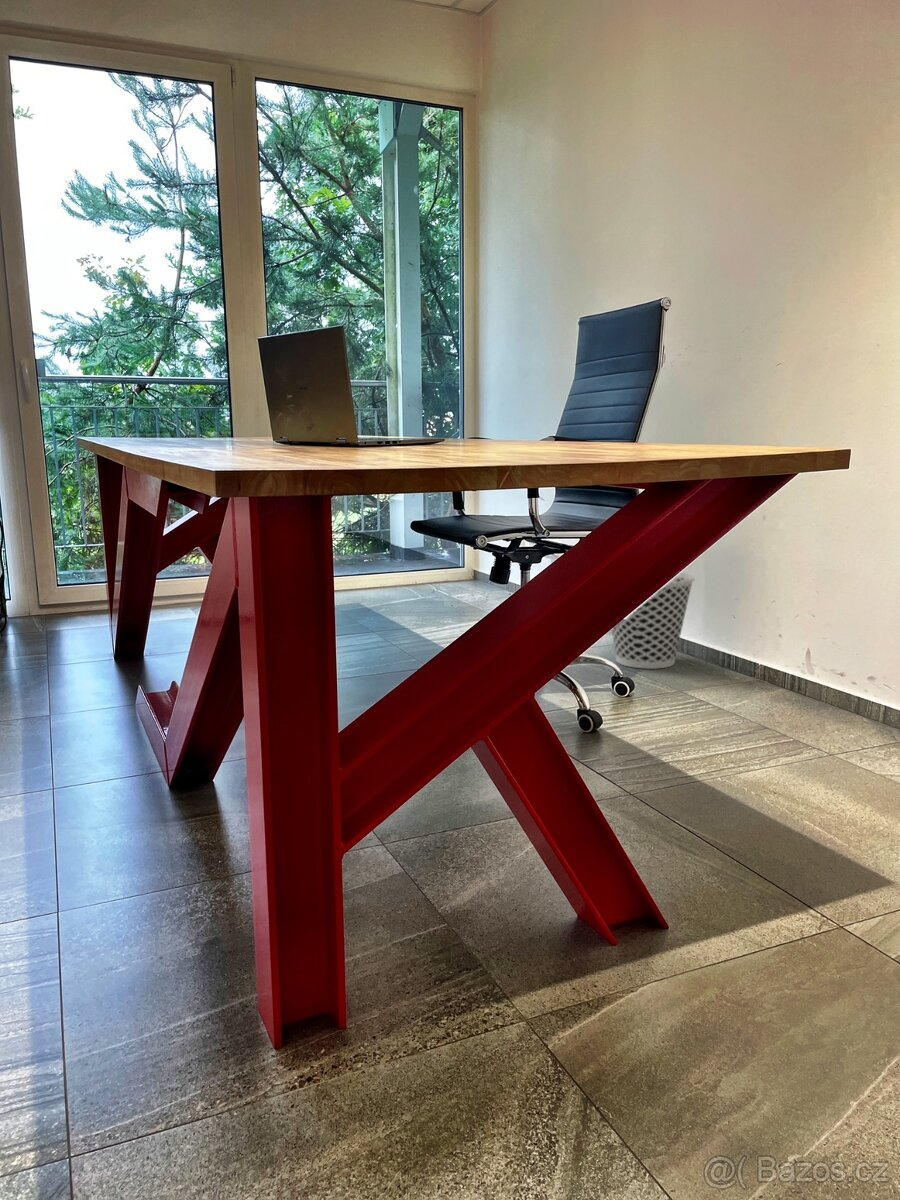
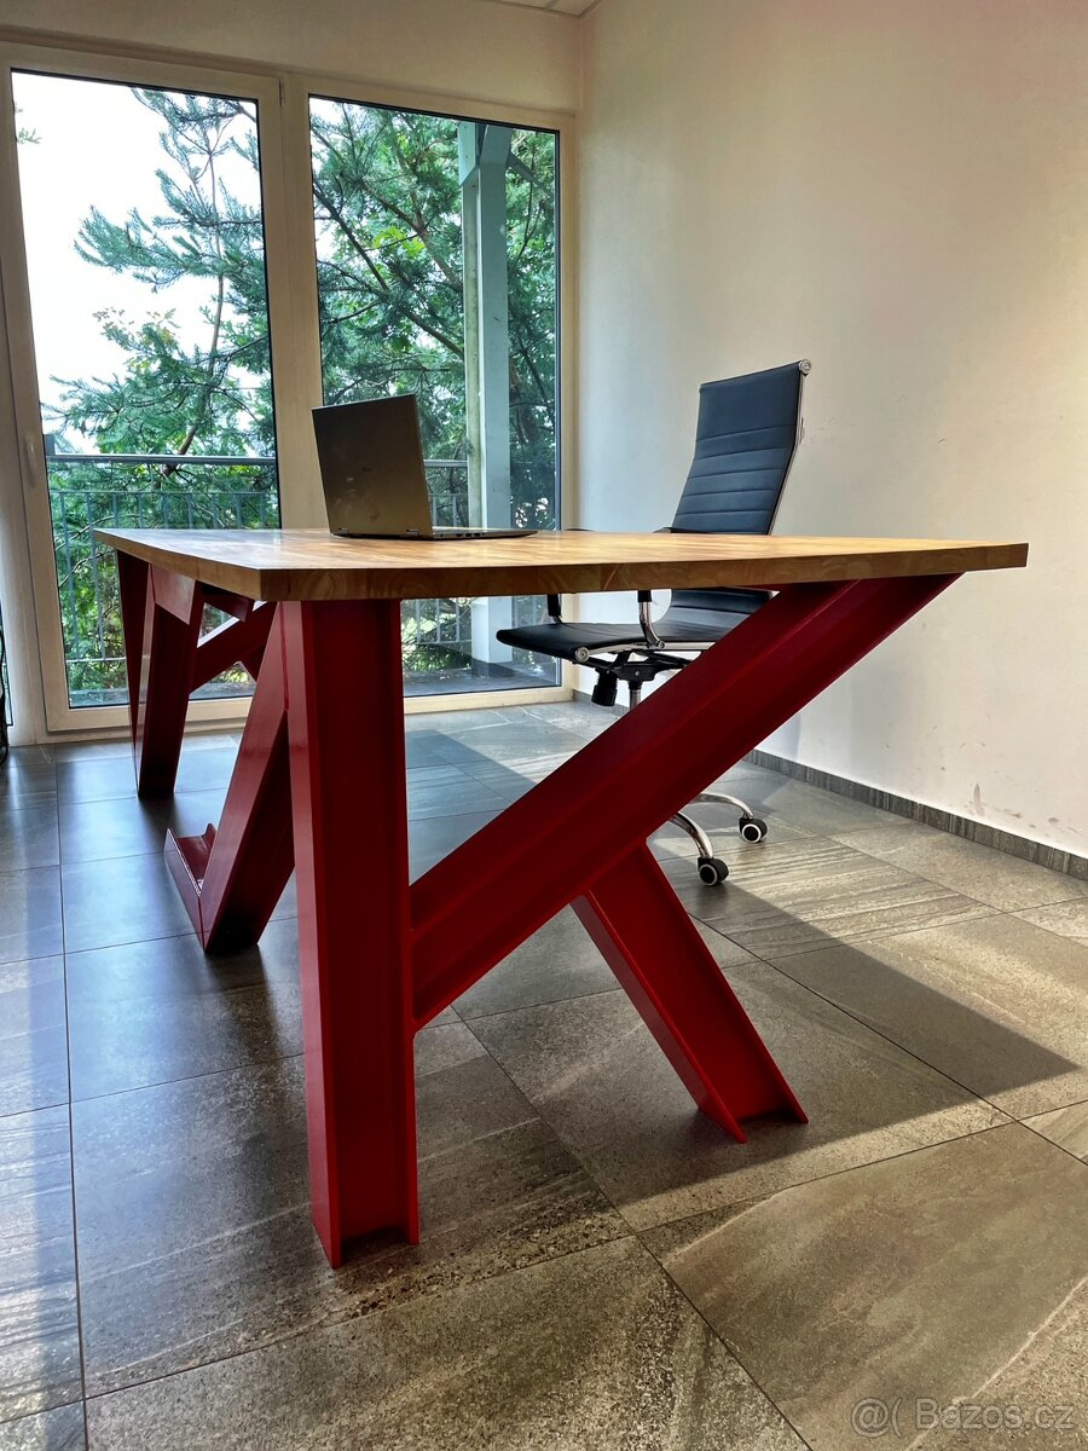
- wastebasket [611,572,696,670]
